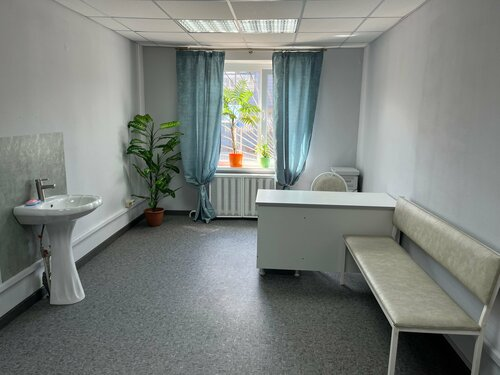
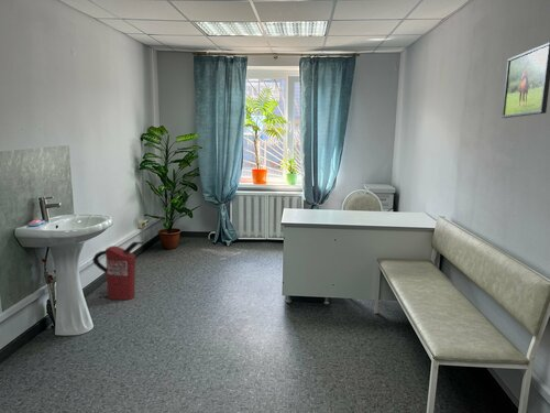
+ fire extinguisher [91,241,146,301]
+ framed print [501,41,550,119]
